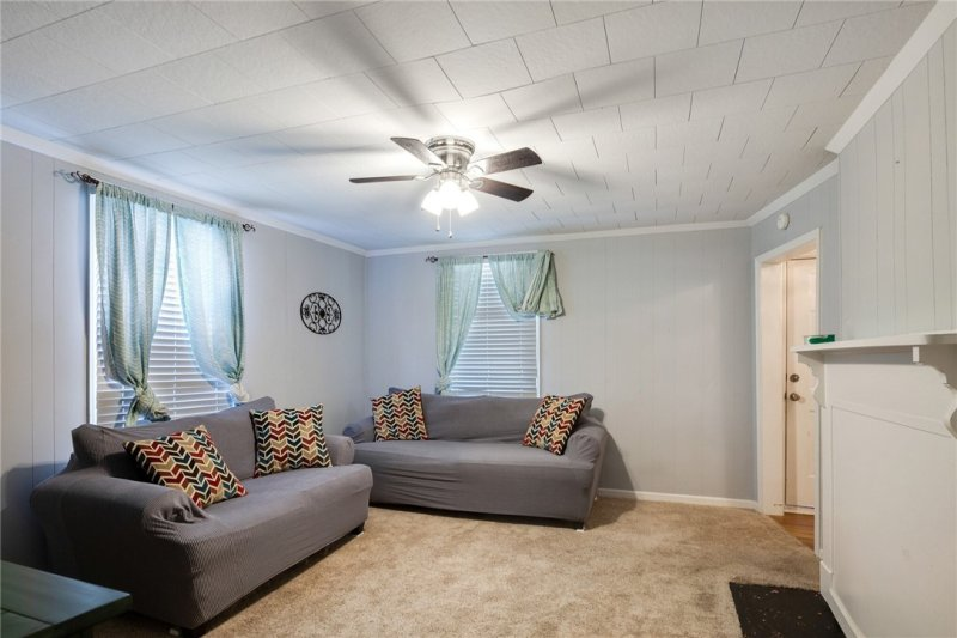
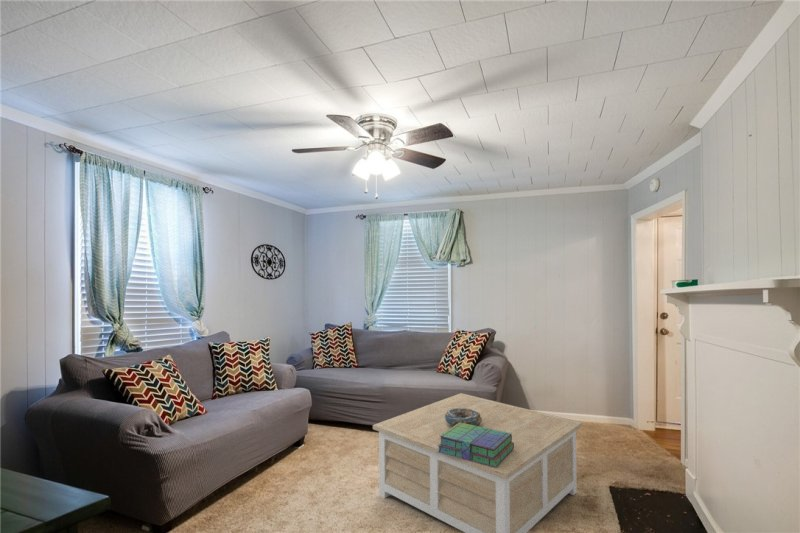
+ stack of books [437,423,514,467]
+ coffee table [372,392,583,533]
+ decorative bowl [445,408,482,426]
